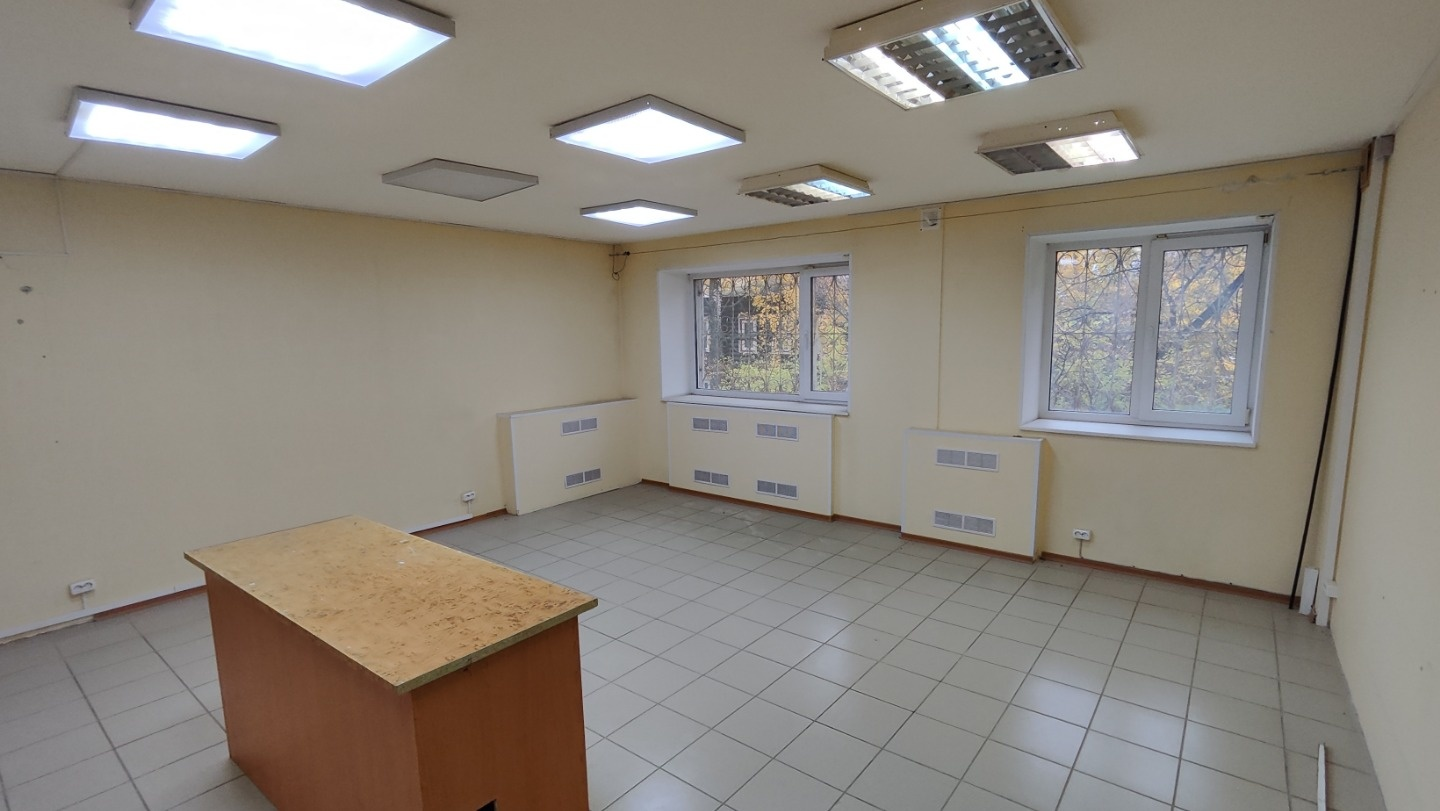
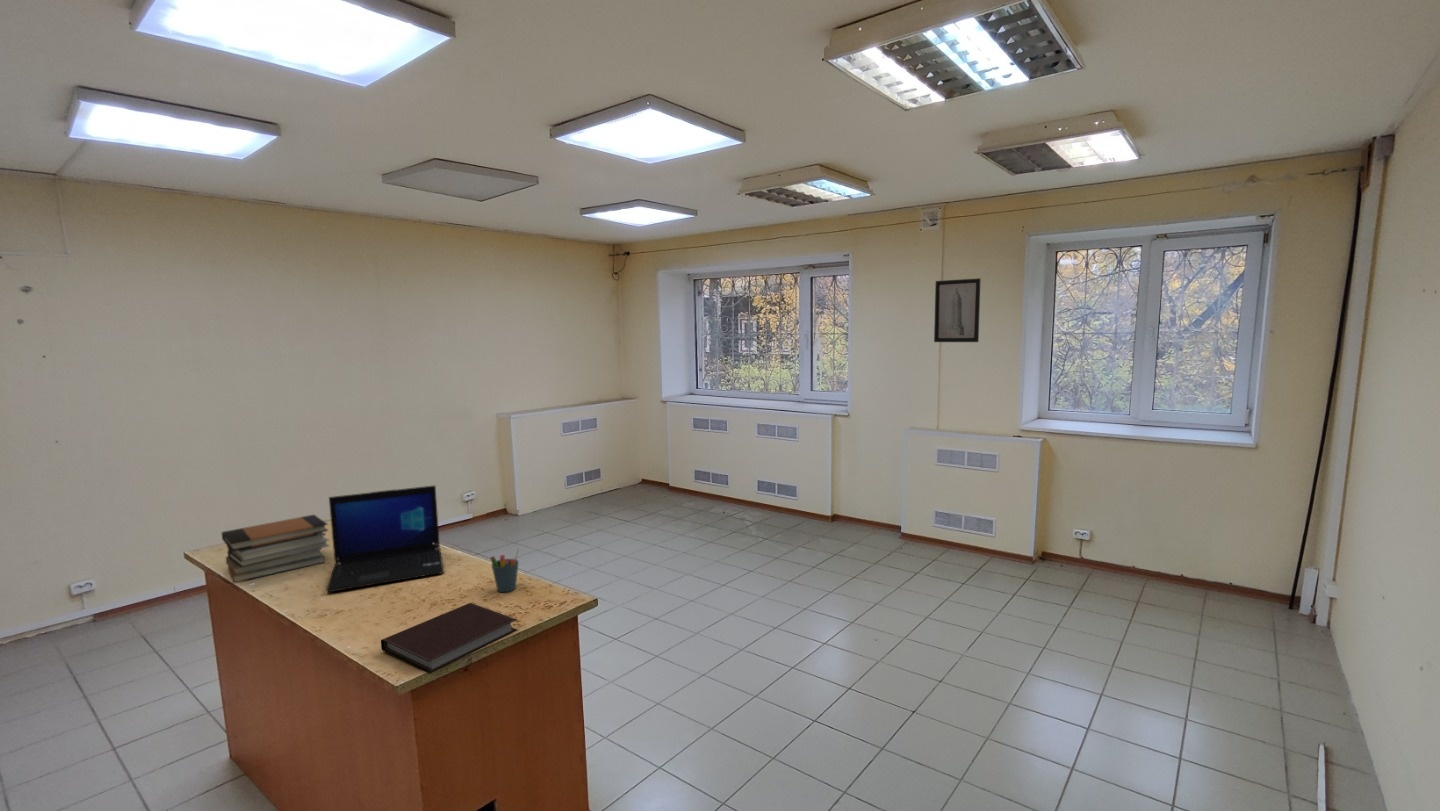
+ laptop [326,484,444,593]
+ wall art [933,277,982,343]
+ notebook [380,602,518,675]
+ pen holder [489,546,520,593]
+ book stack [220,514,330,584]
